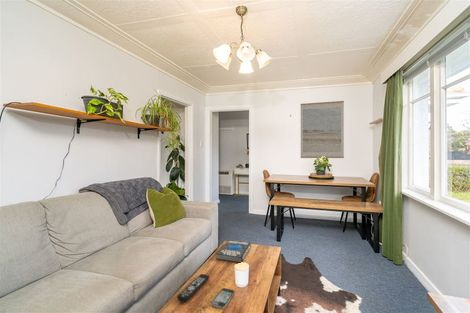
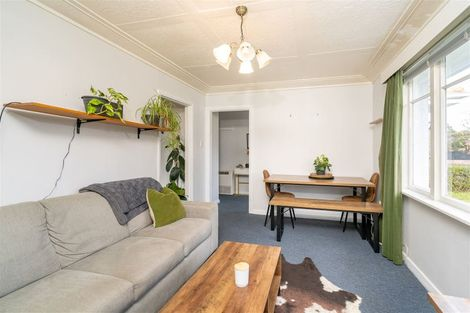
- remote control [176,273,210,303]
- wall art [300,100,345,159]
- book [215,239,252,263]
- smartphone [211,287,235,310]
